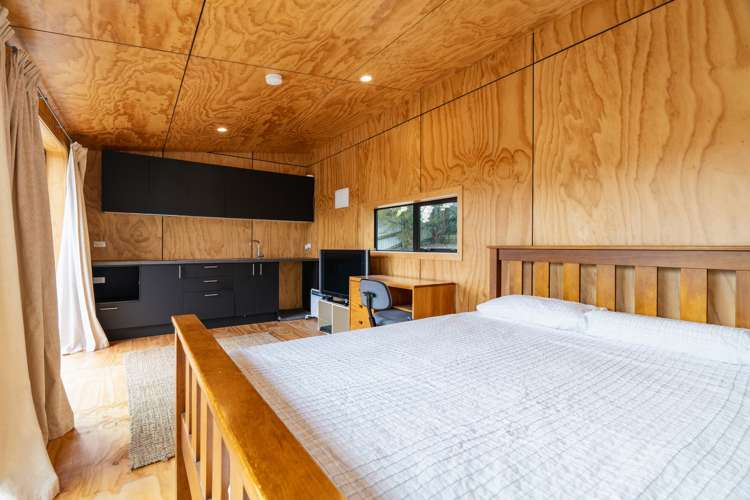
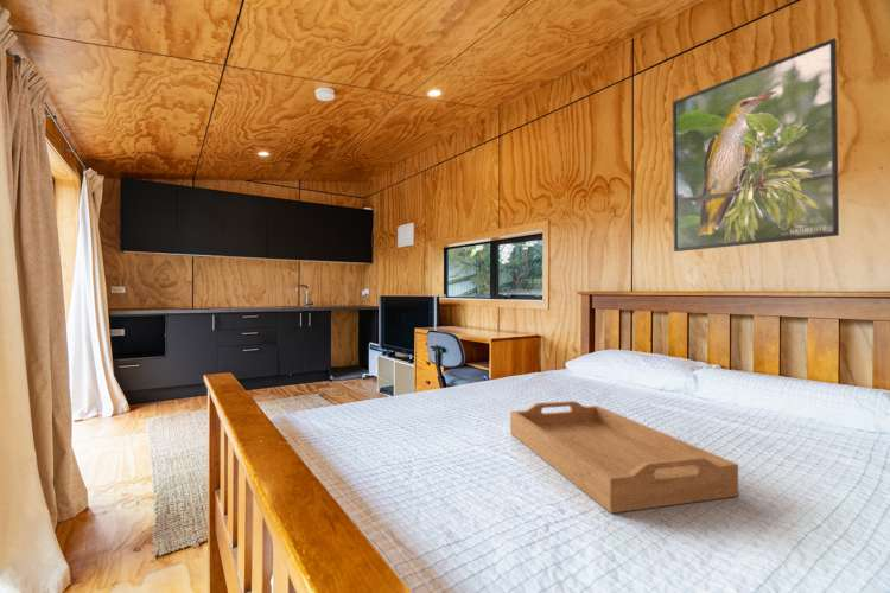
+ serving tray [509,400,739,515]
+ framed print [672,37,840,253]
